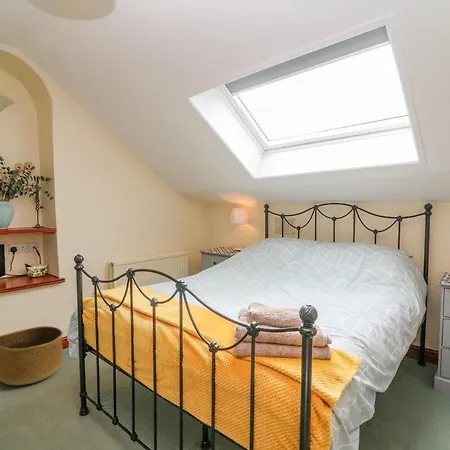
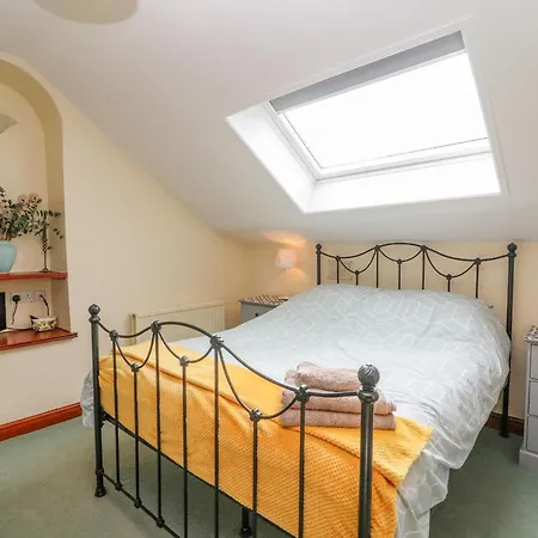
- basket [0,325,64,386]
